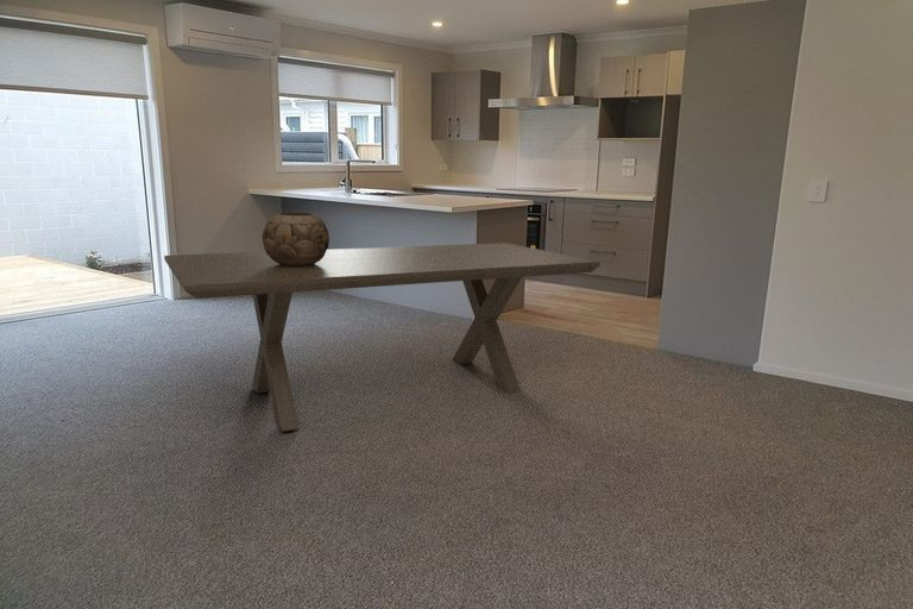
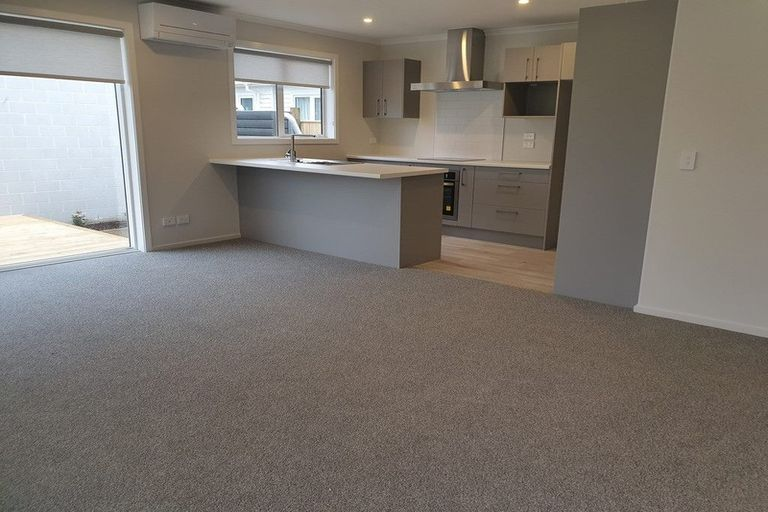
- dining table [163,241,602,433]
- decorative bowl [262,212,330,266]
